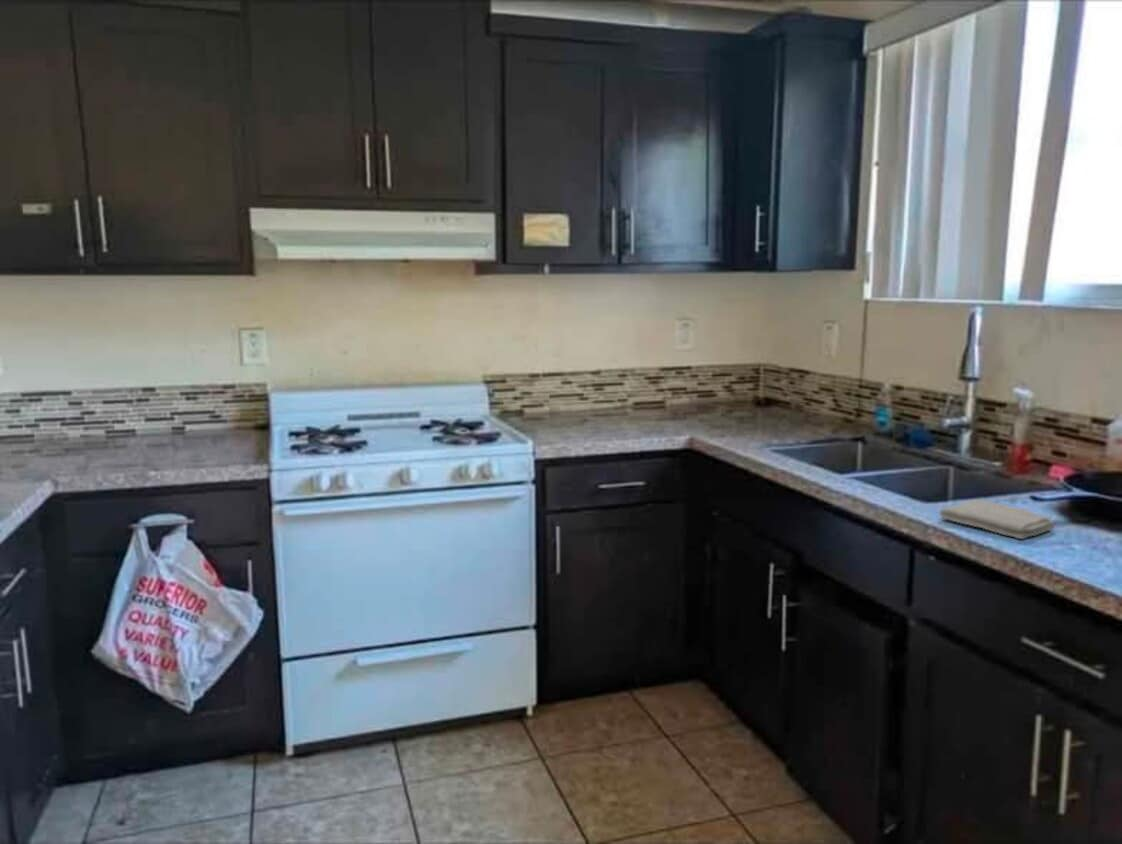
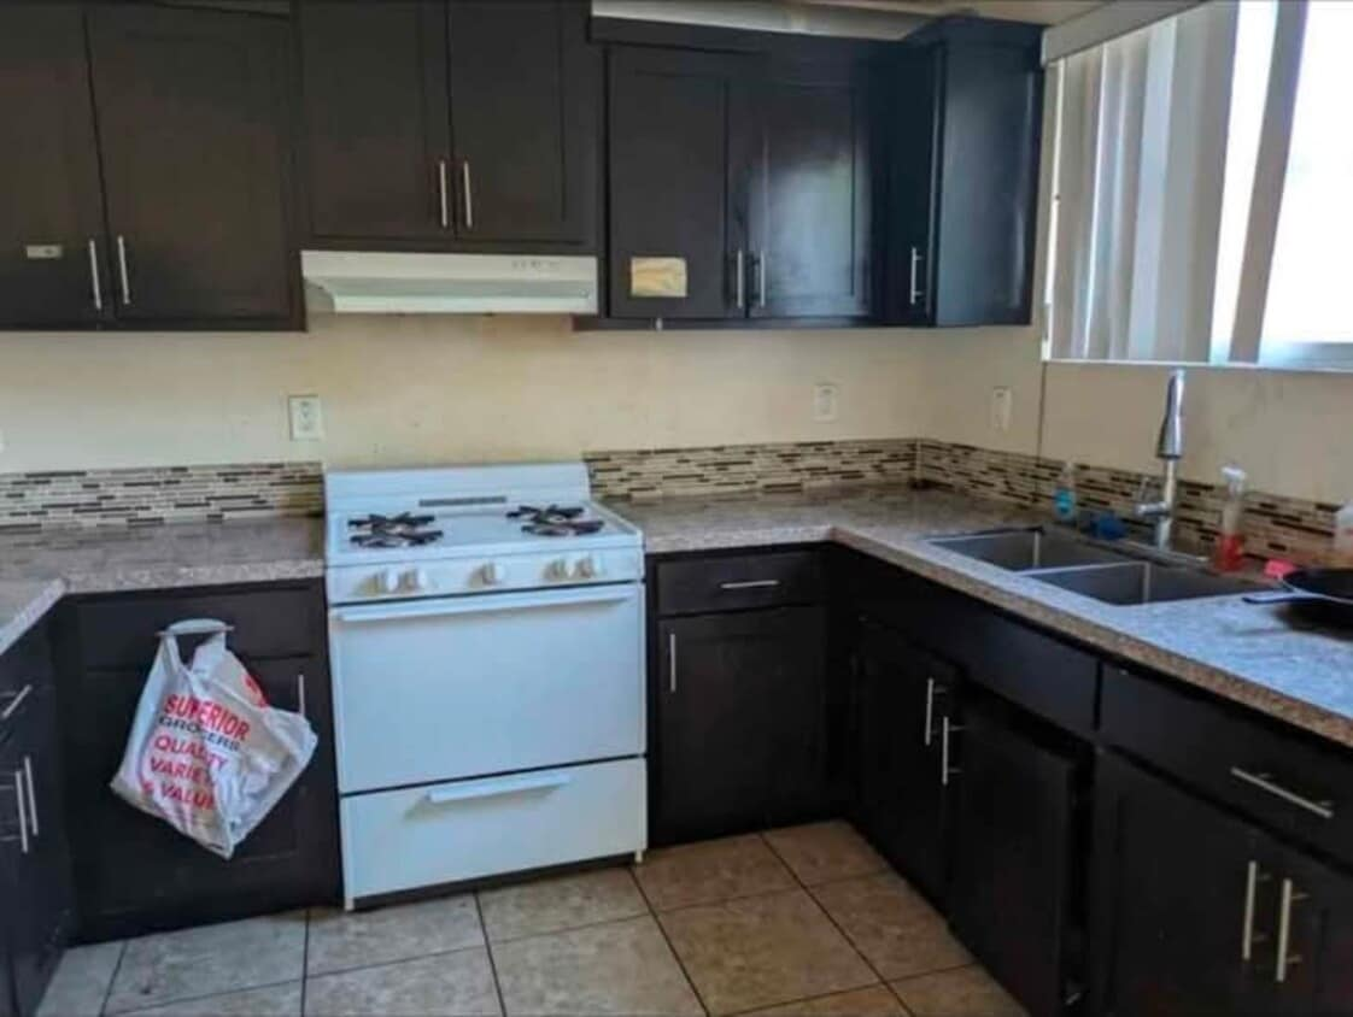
- washcloth [938,498,1056,540]
